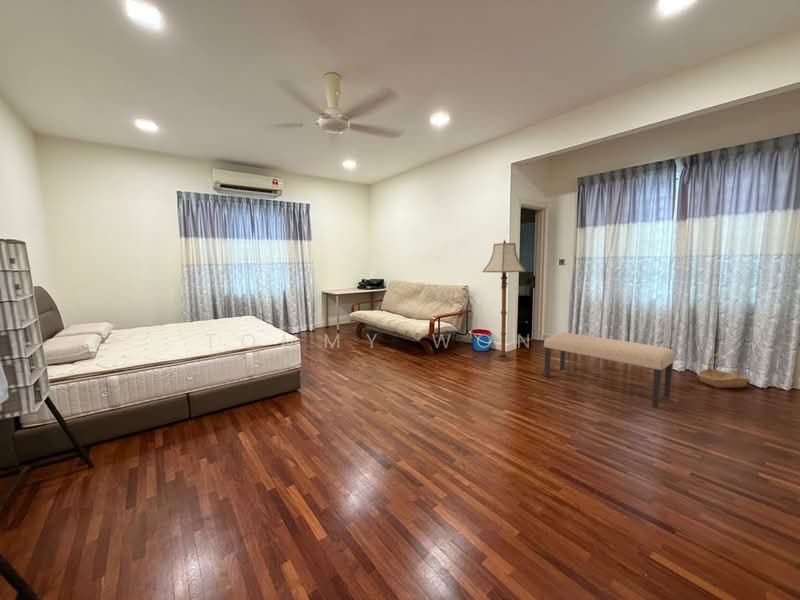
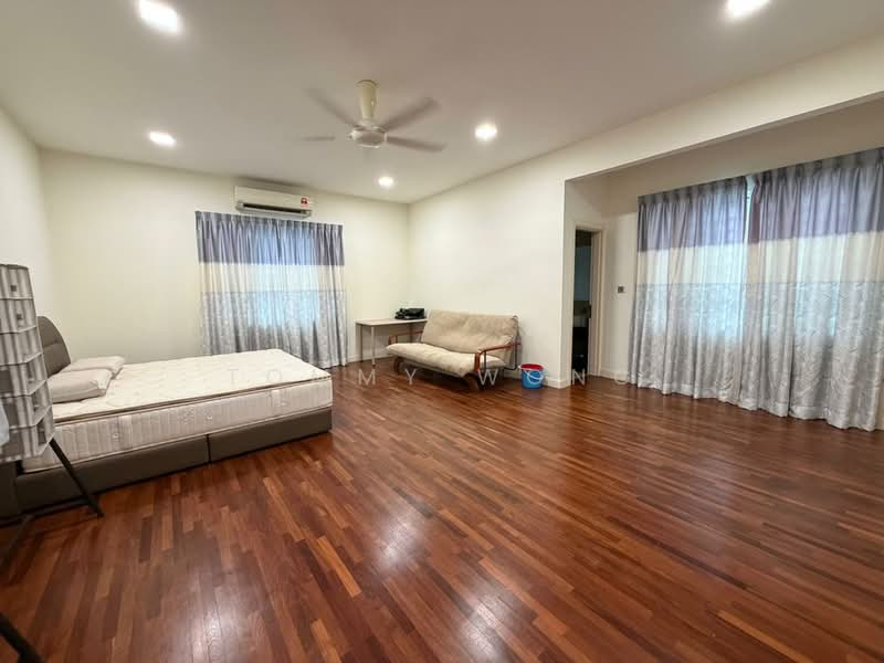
- basket [696,352,751,389]
- floor lamp [482,239,527,362]
- bench [543,332,677,408]
